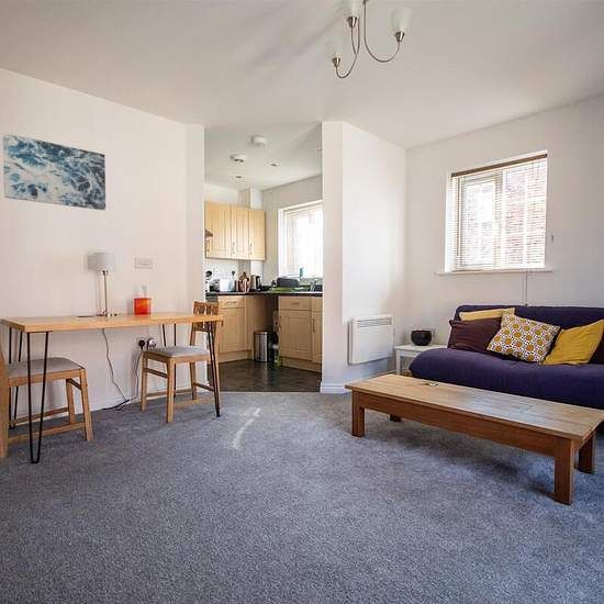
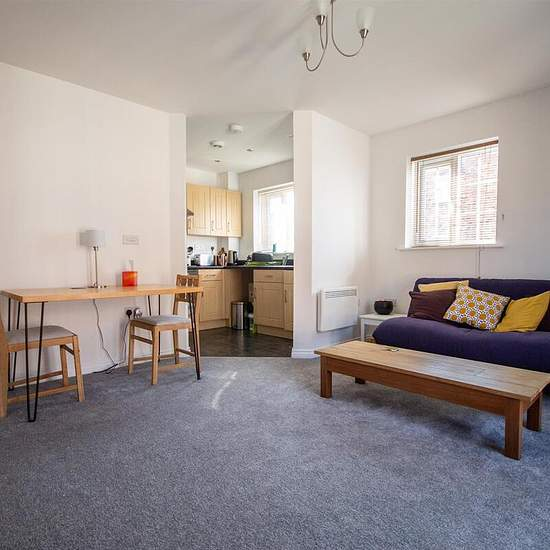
- wall art [2,132,107,211]
